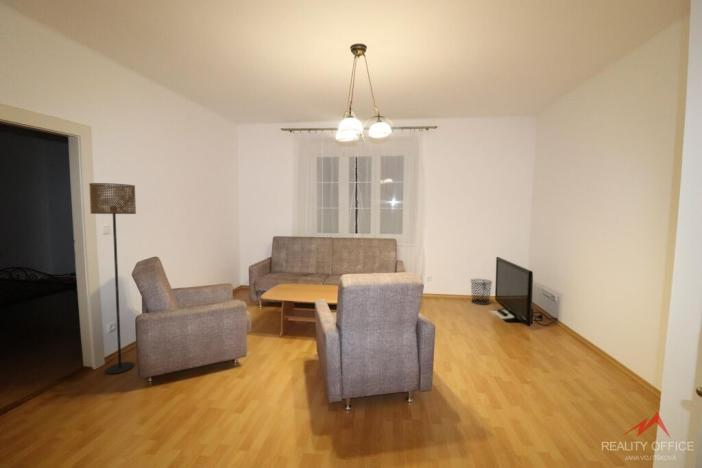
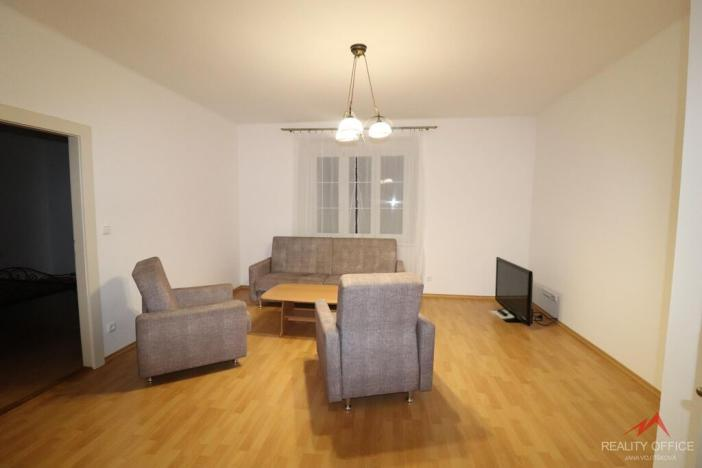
- waste bin [469,278,493,306]
- floor lamp [88,182,137,375]
